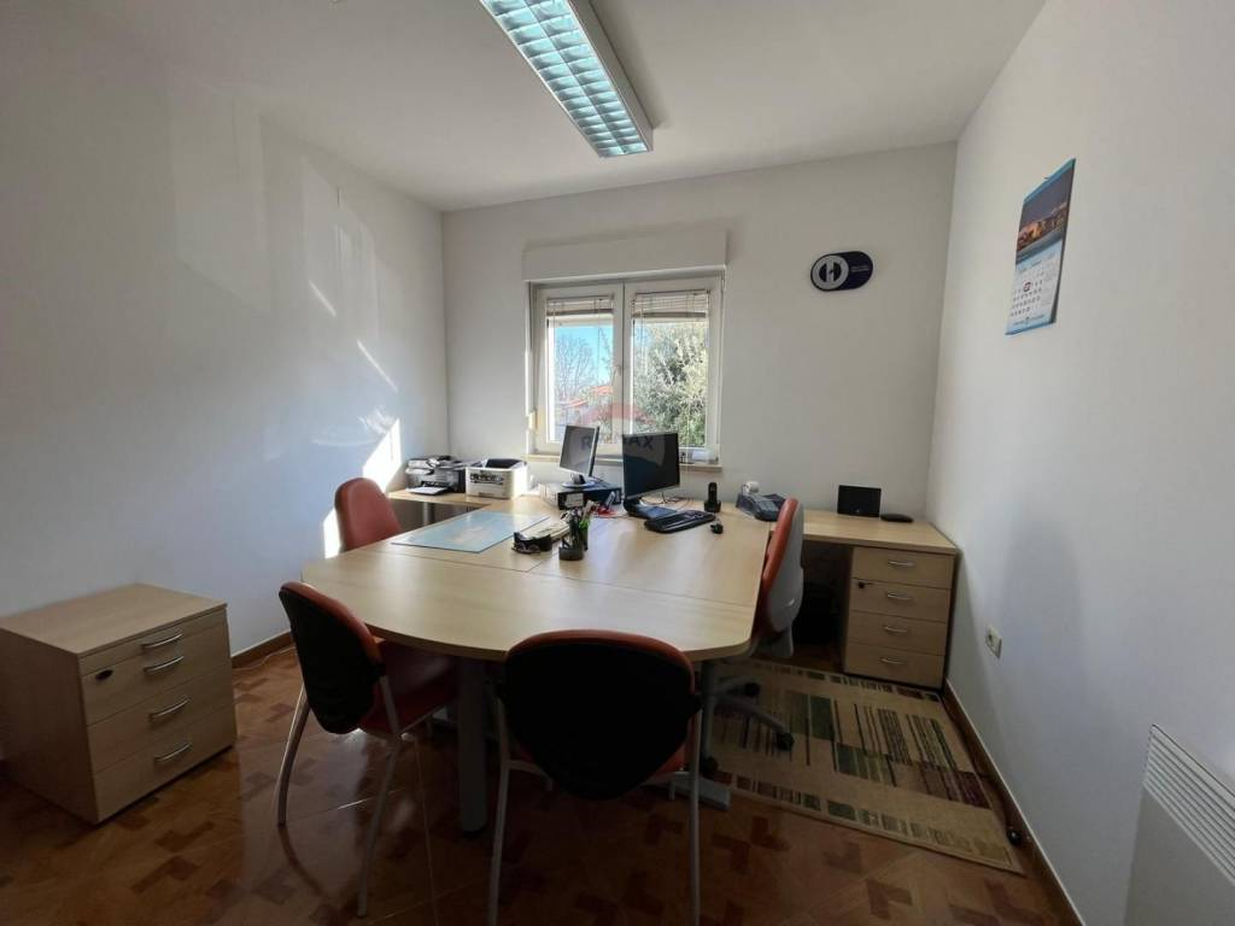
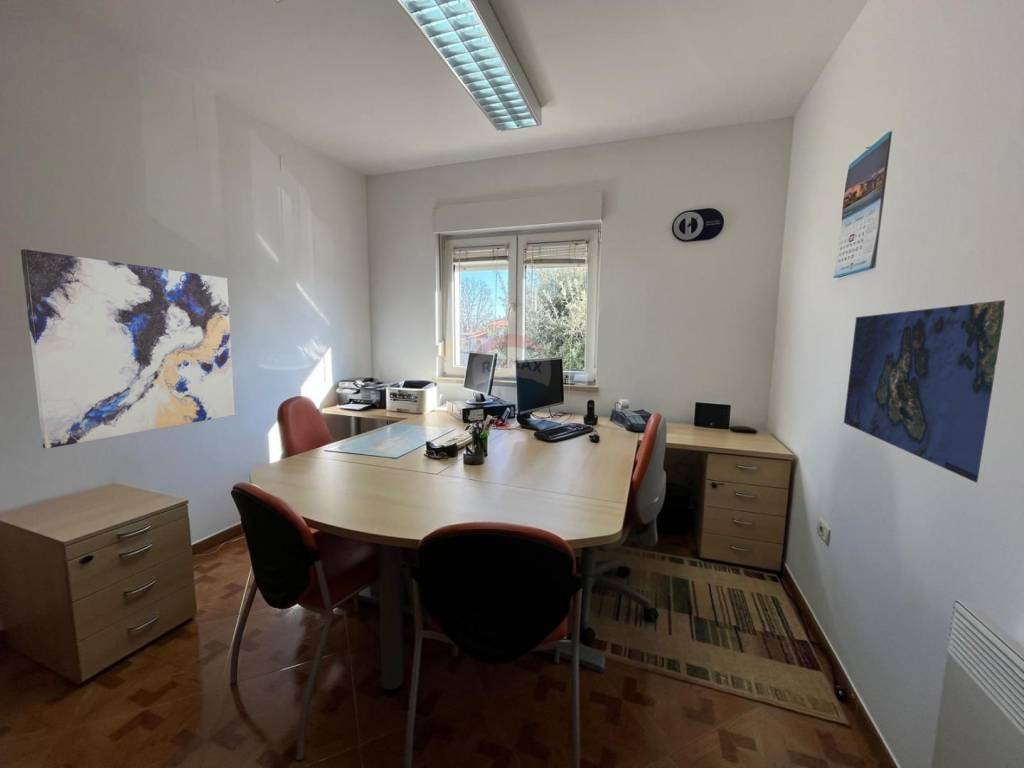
+ wall art [20,248,236,449]
+ map [843,299,1006,484]
